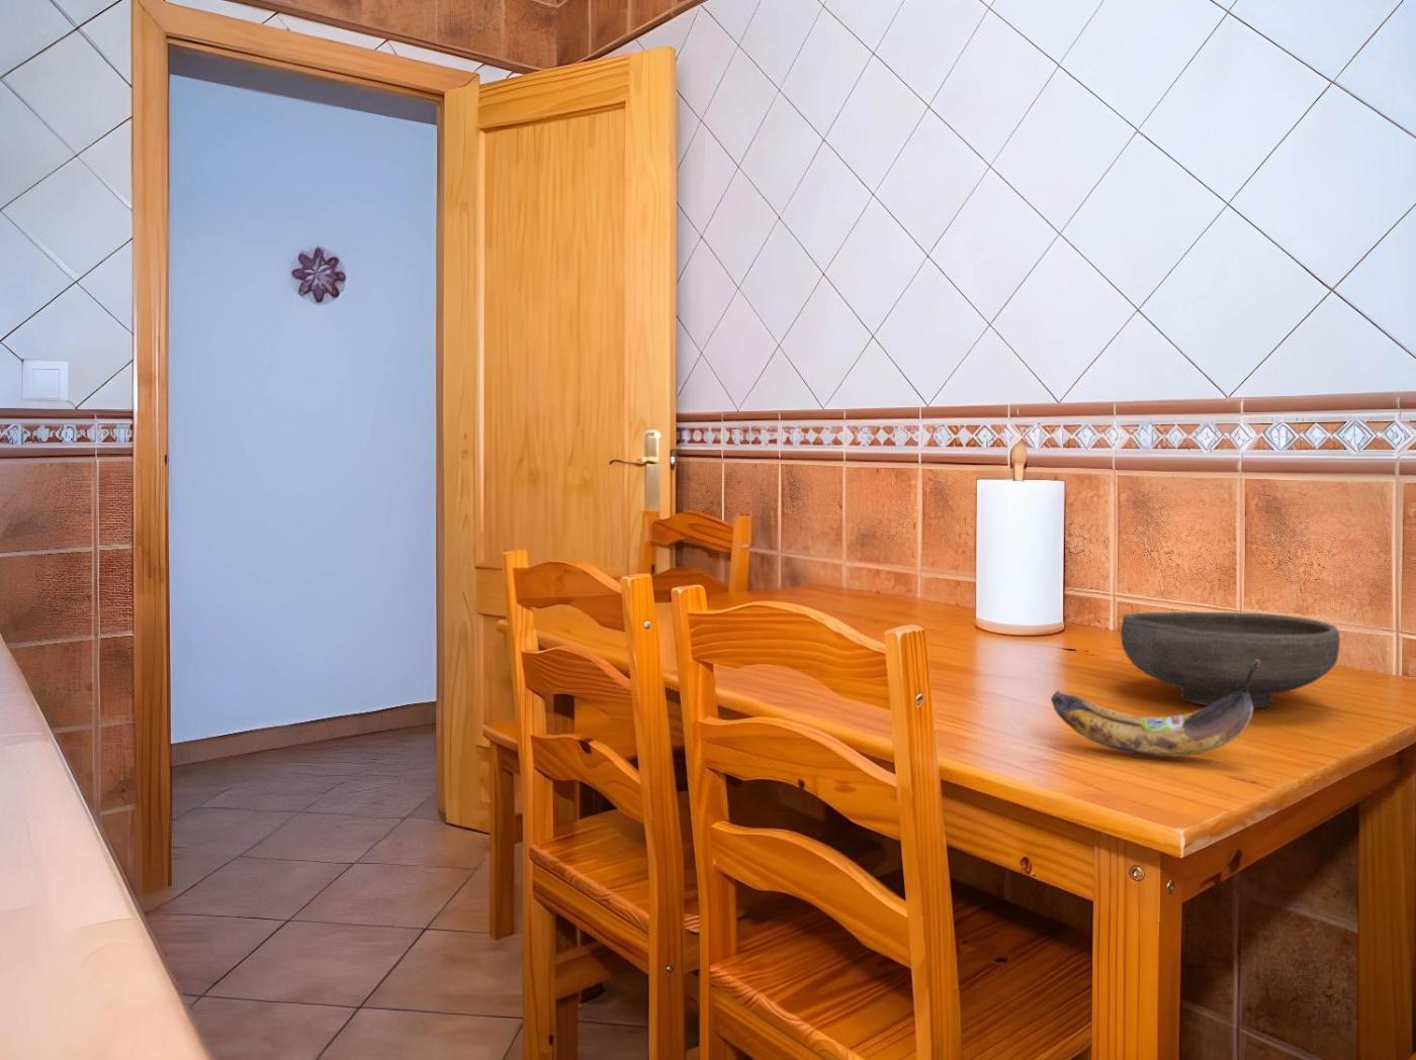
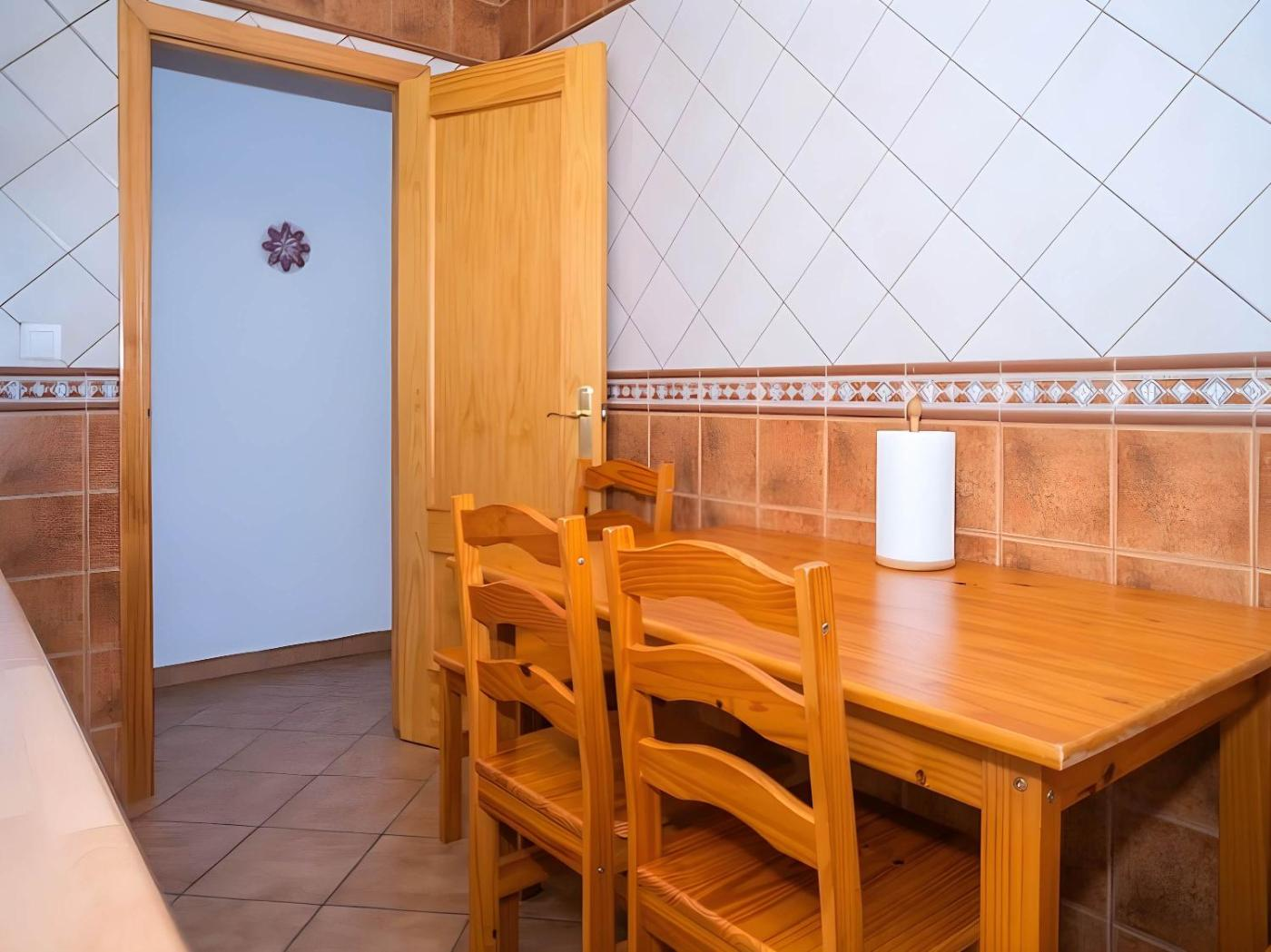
- bowl [1120,611,1341,709]
- banana [1049,660,1260,758]
